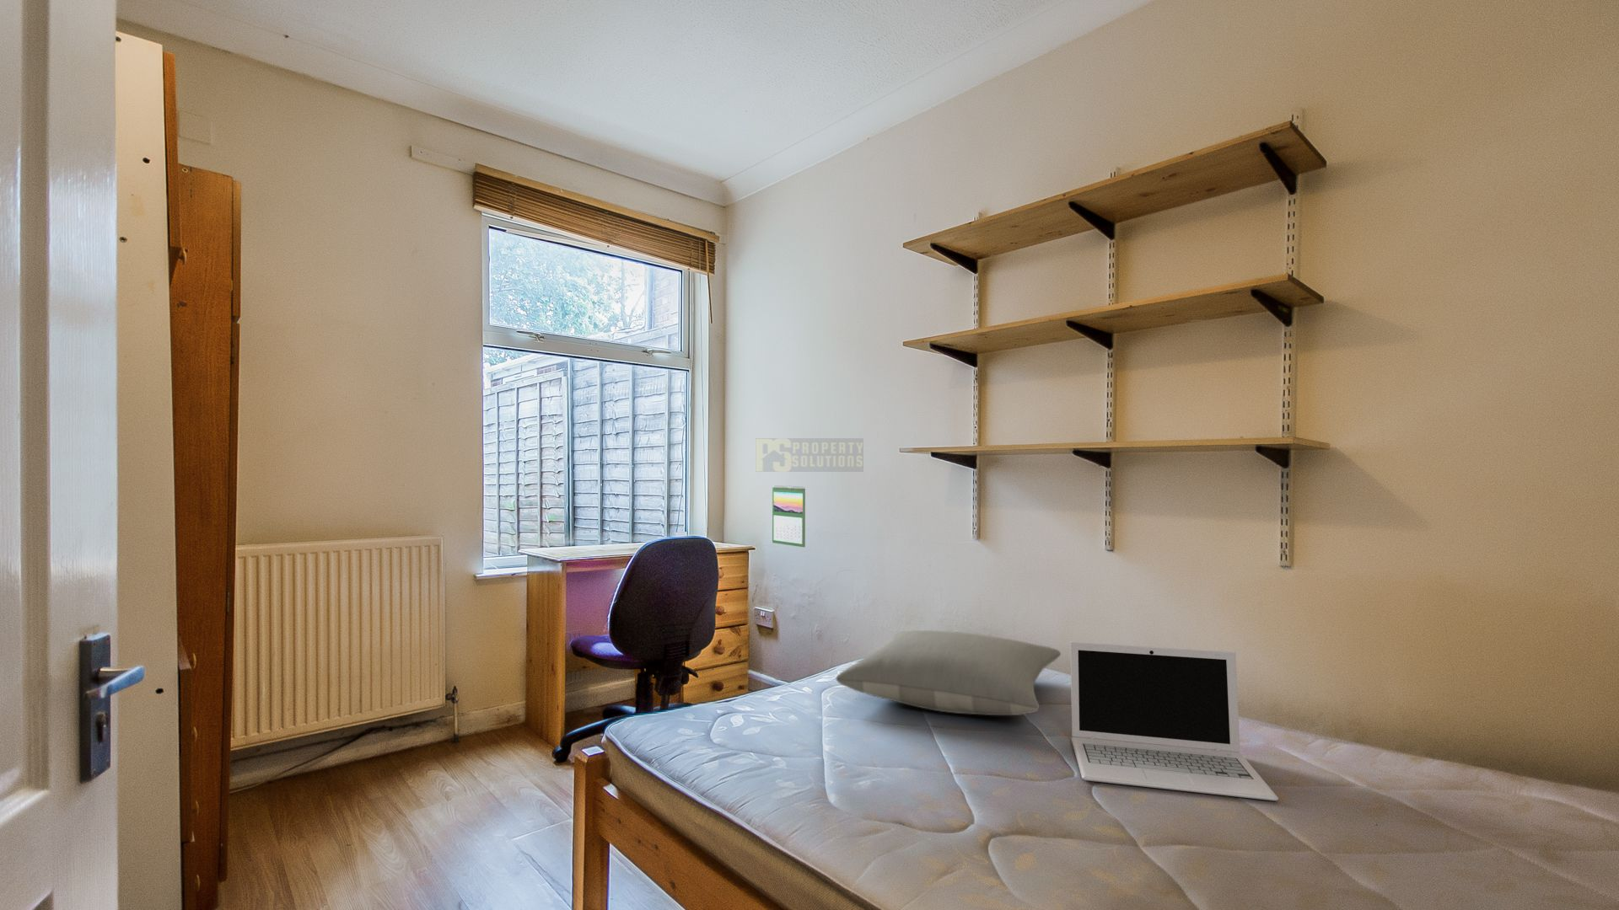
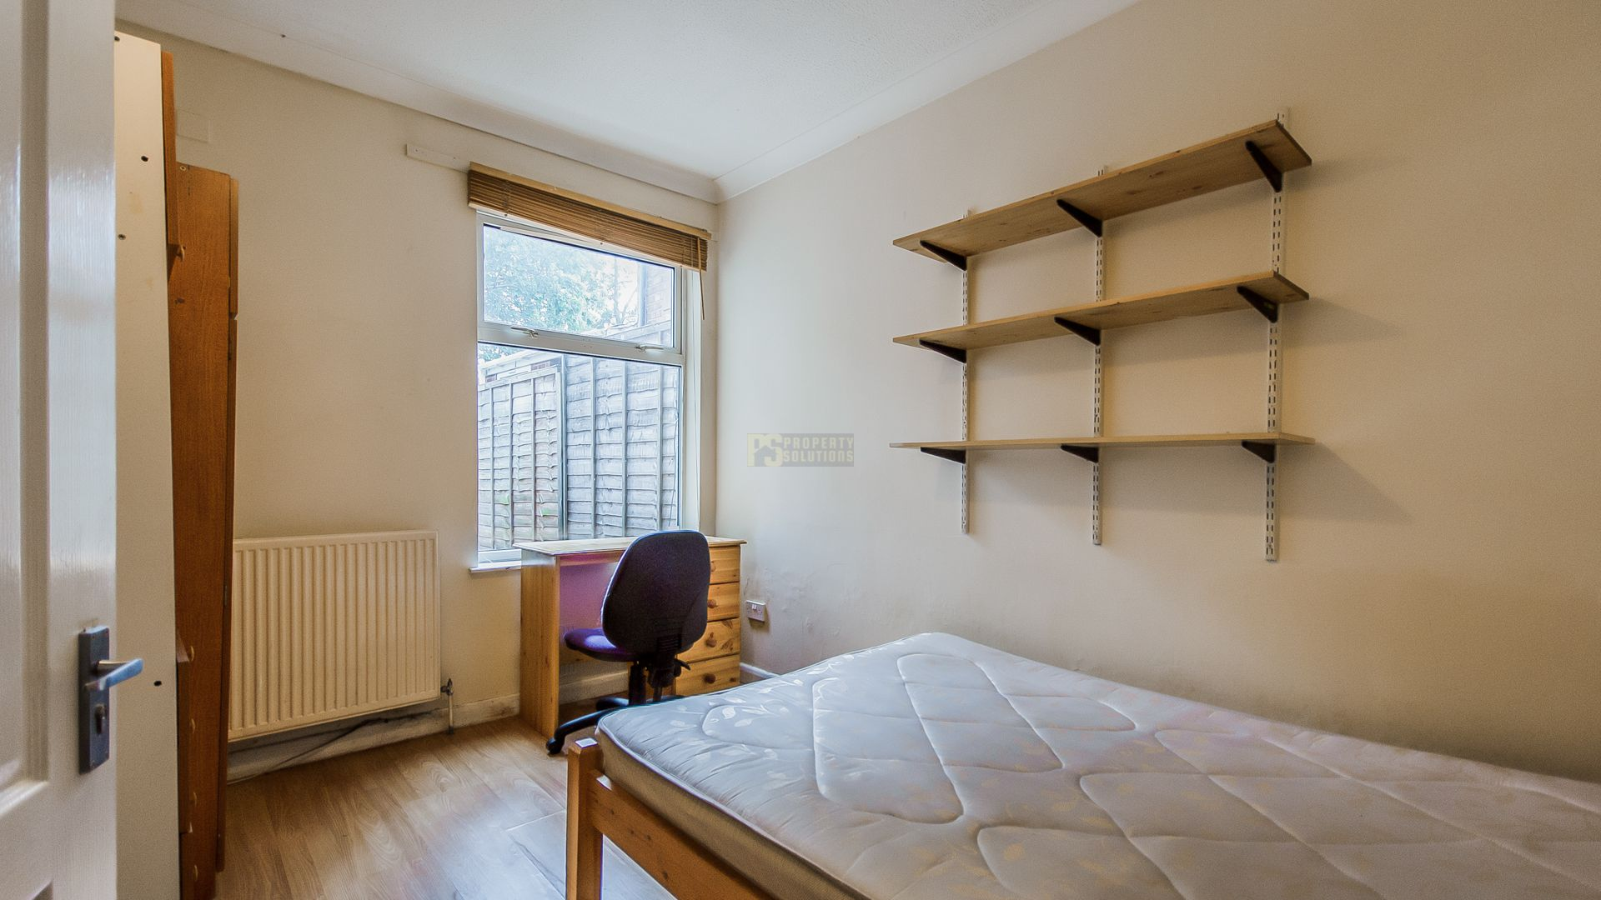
- calendar [772,484,806,548]
- pillow [835,629,1062,717]
- laptop [1070,640,1279,801]
